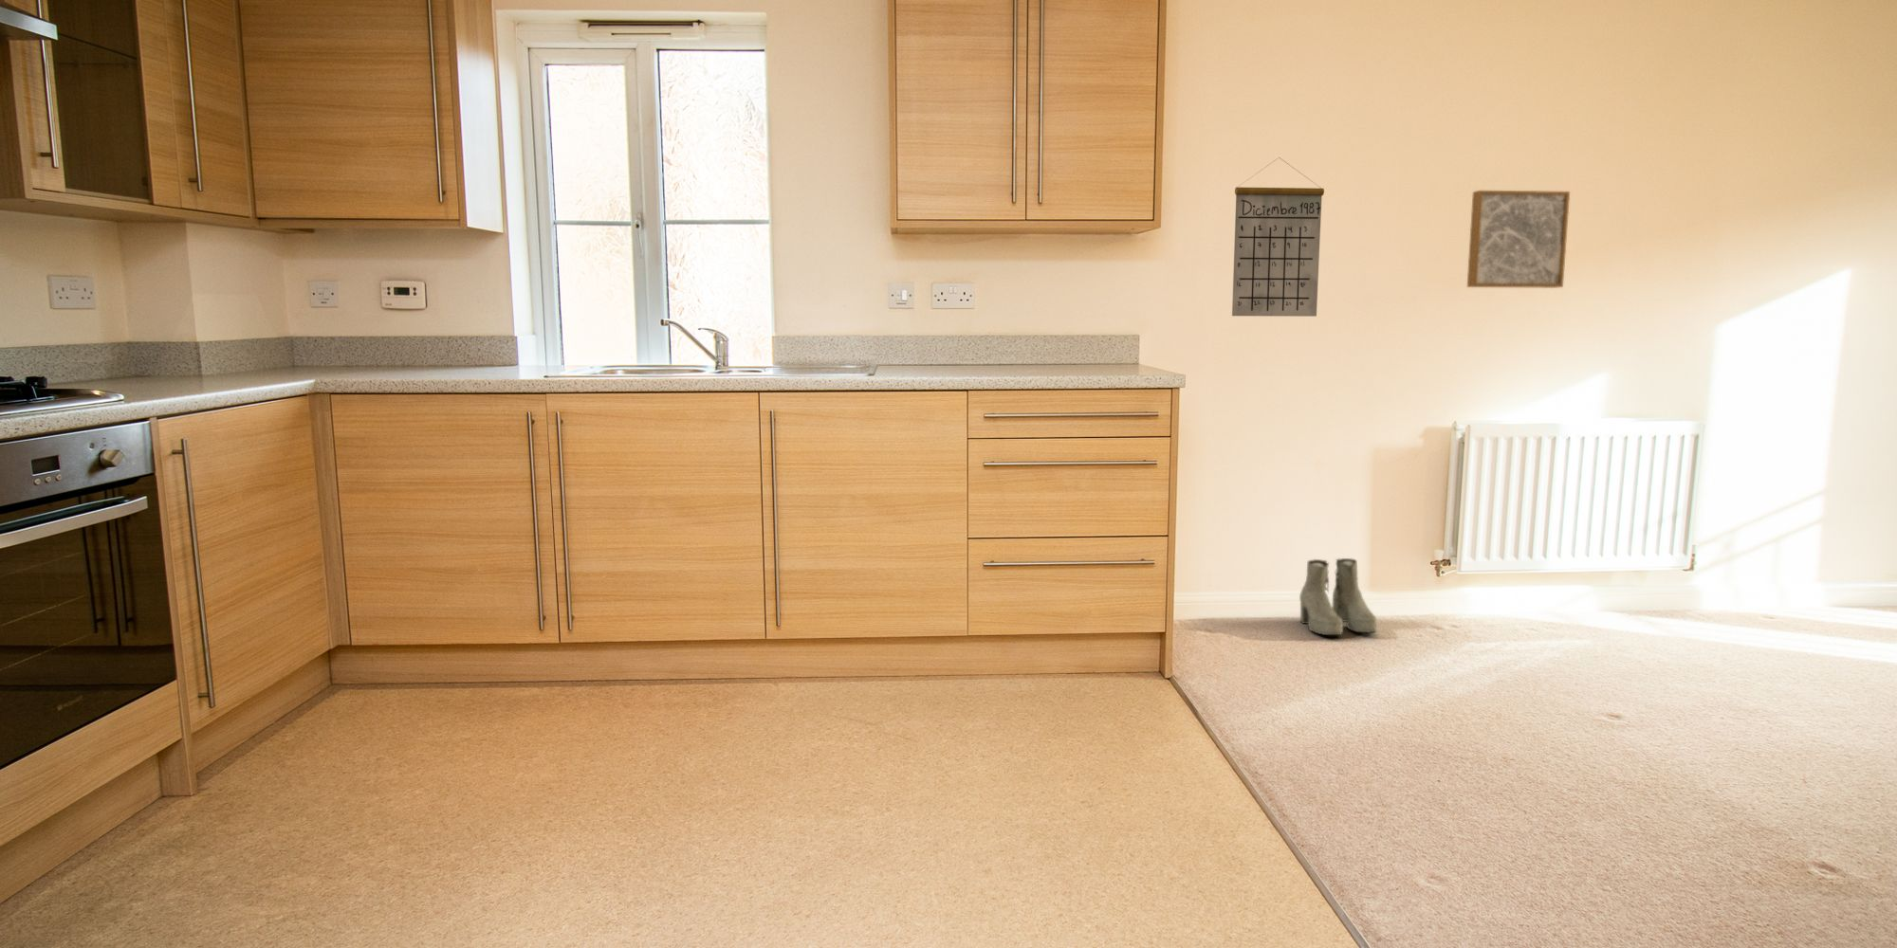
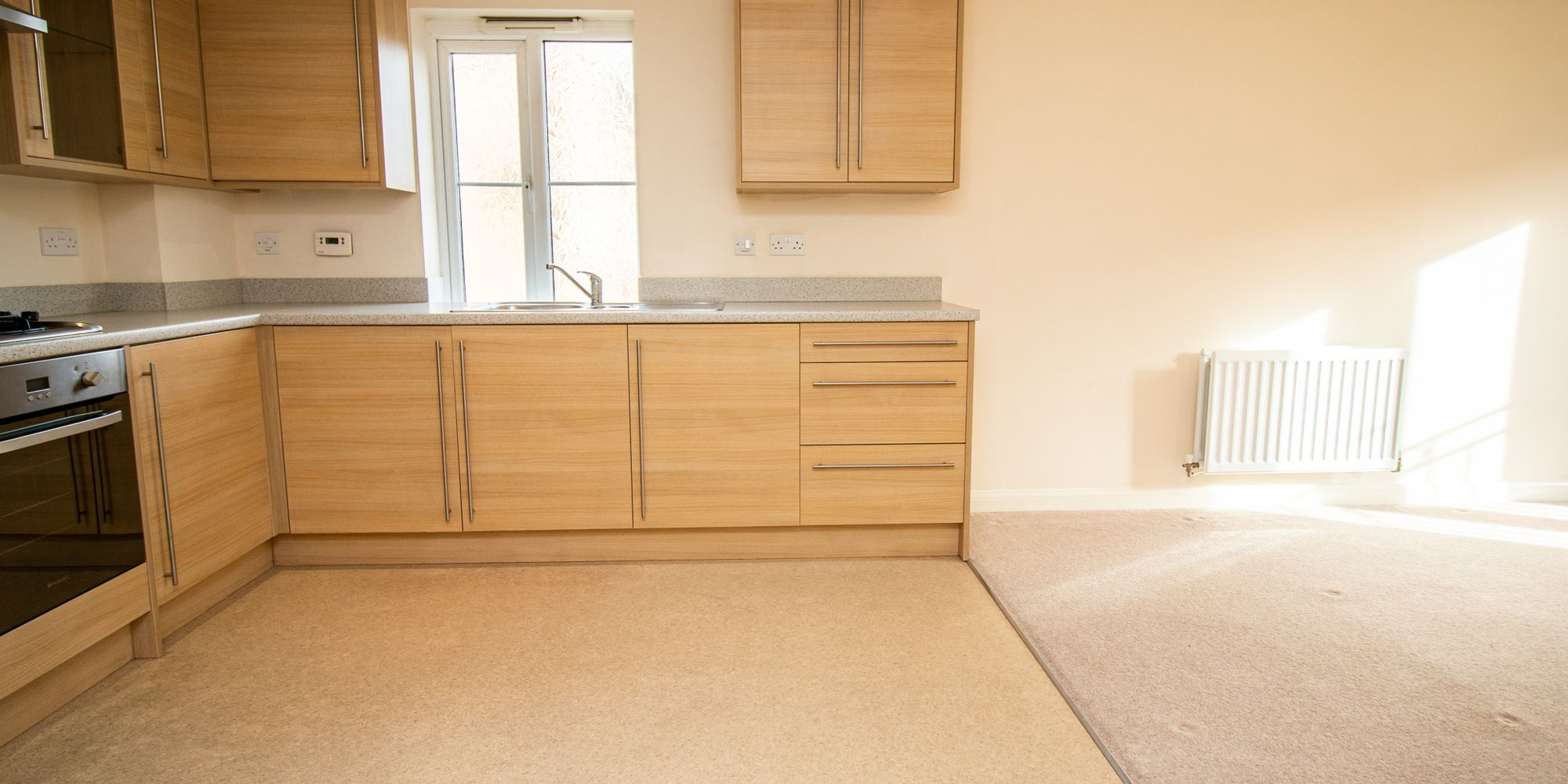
- wall art [1466,190,1570,289]
- calendar [1232,157,1325,318]
- boots [1298,557,1377,636]
